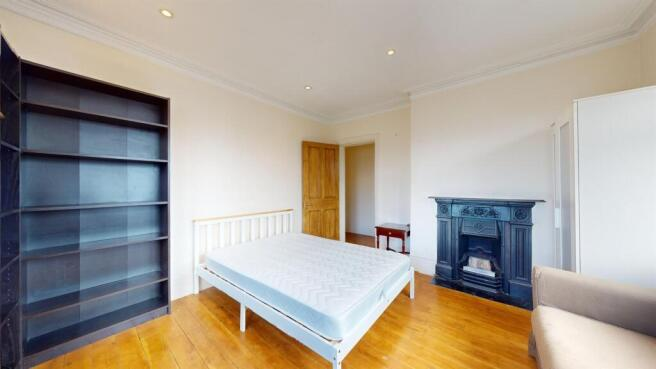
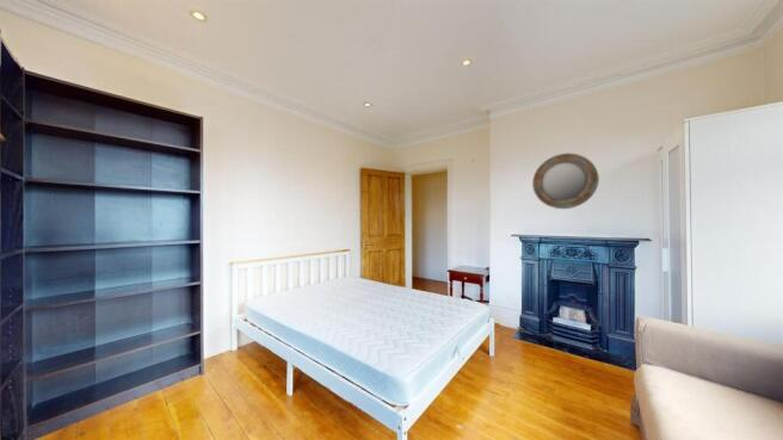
+ home mirror [531,153,600,210]
